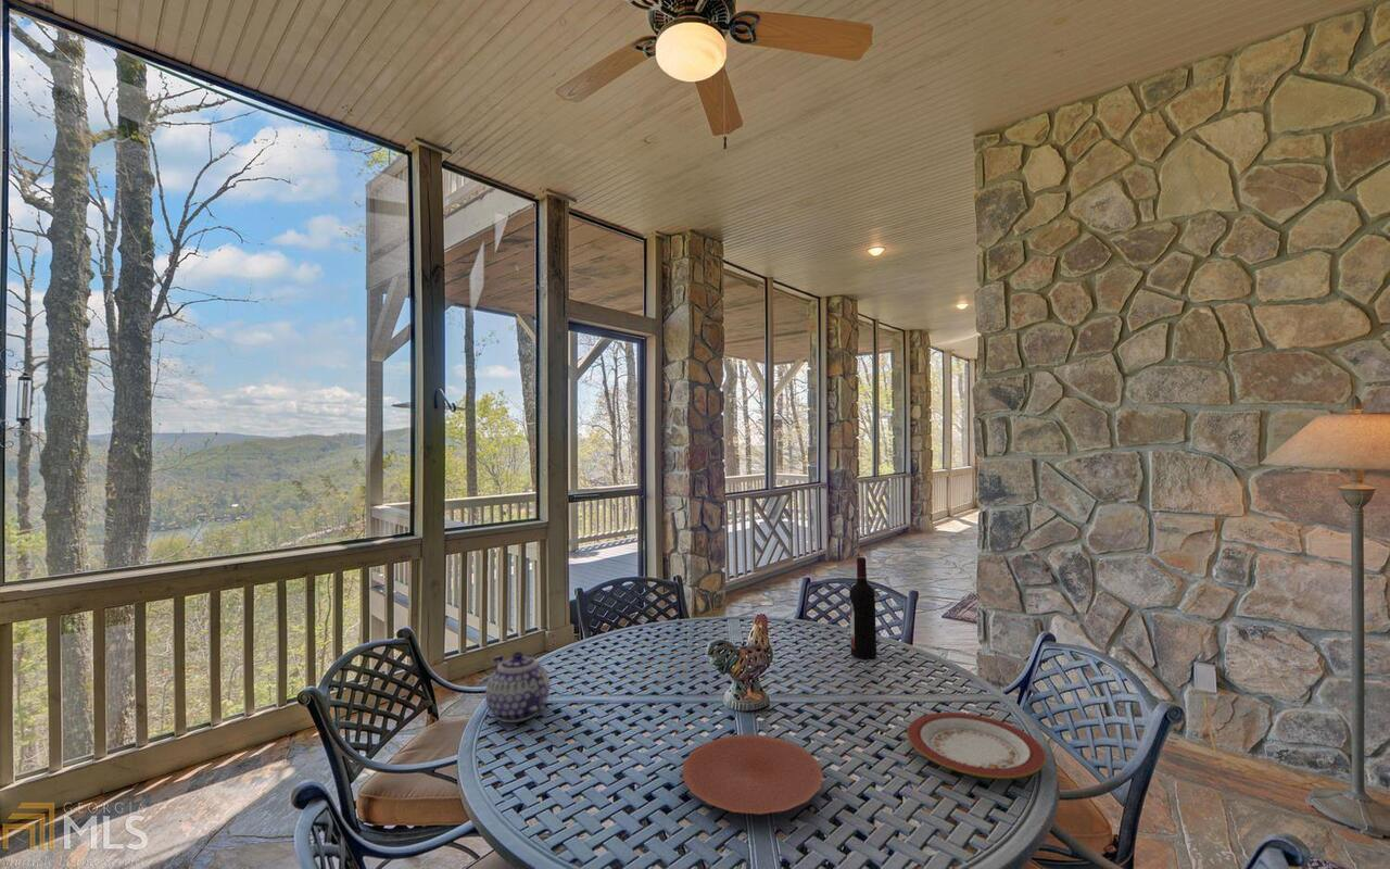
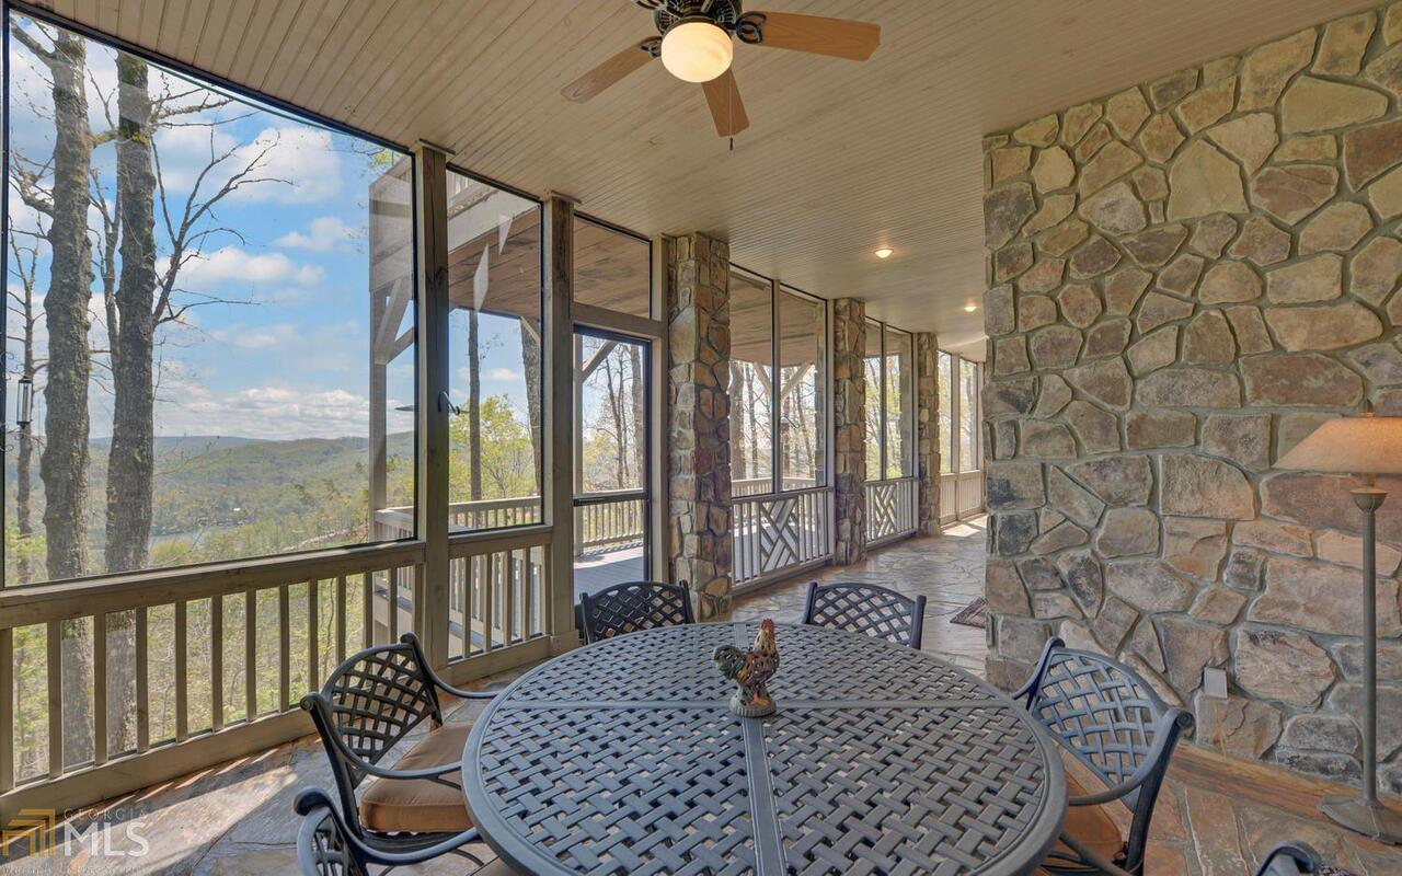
- wine bottle [848,556,877,660]
- plate [681,733,824,816]
- teapot [484,651,551,723]
- plate [906,711,1047,780]
